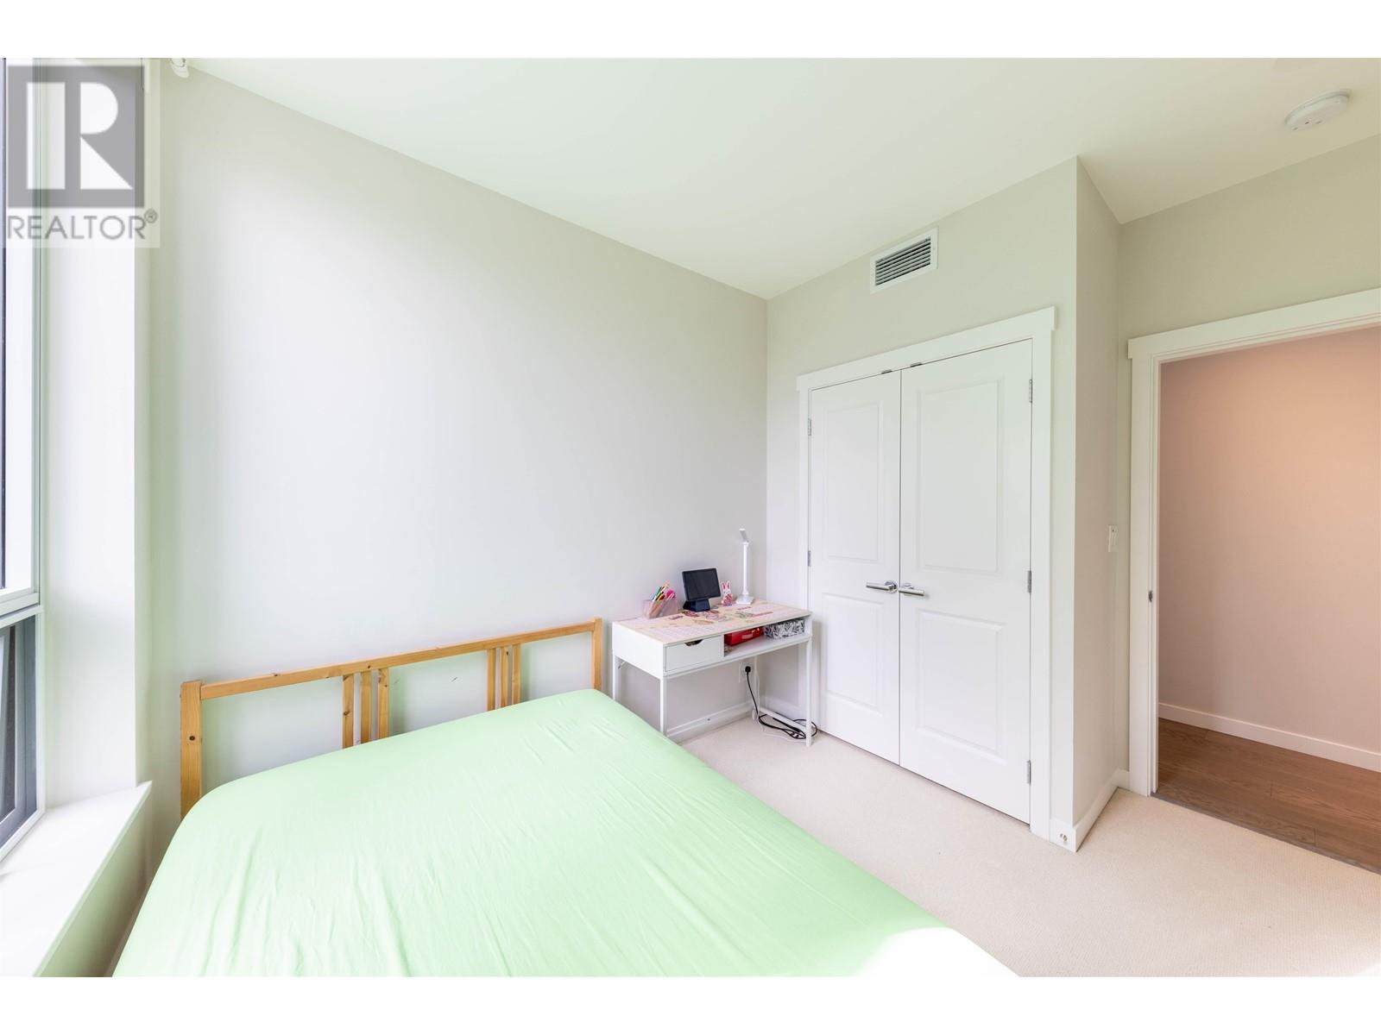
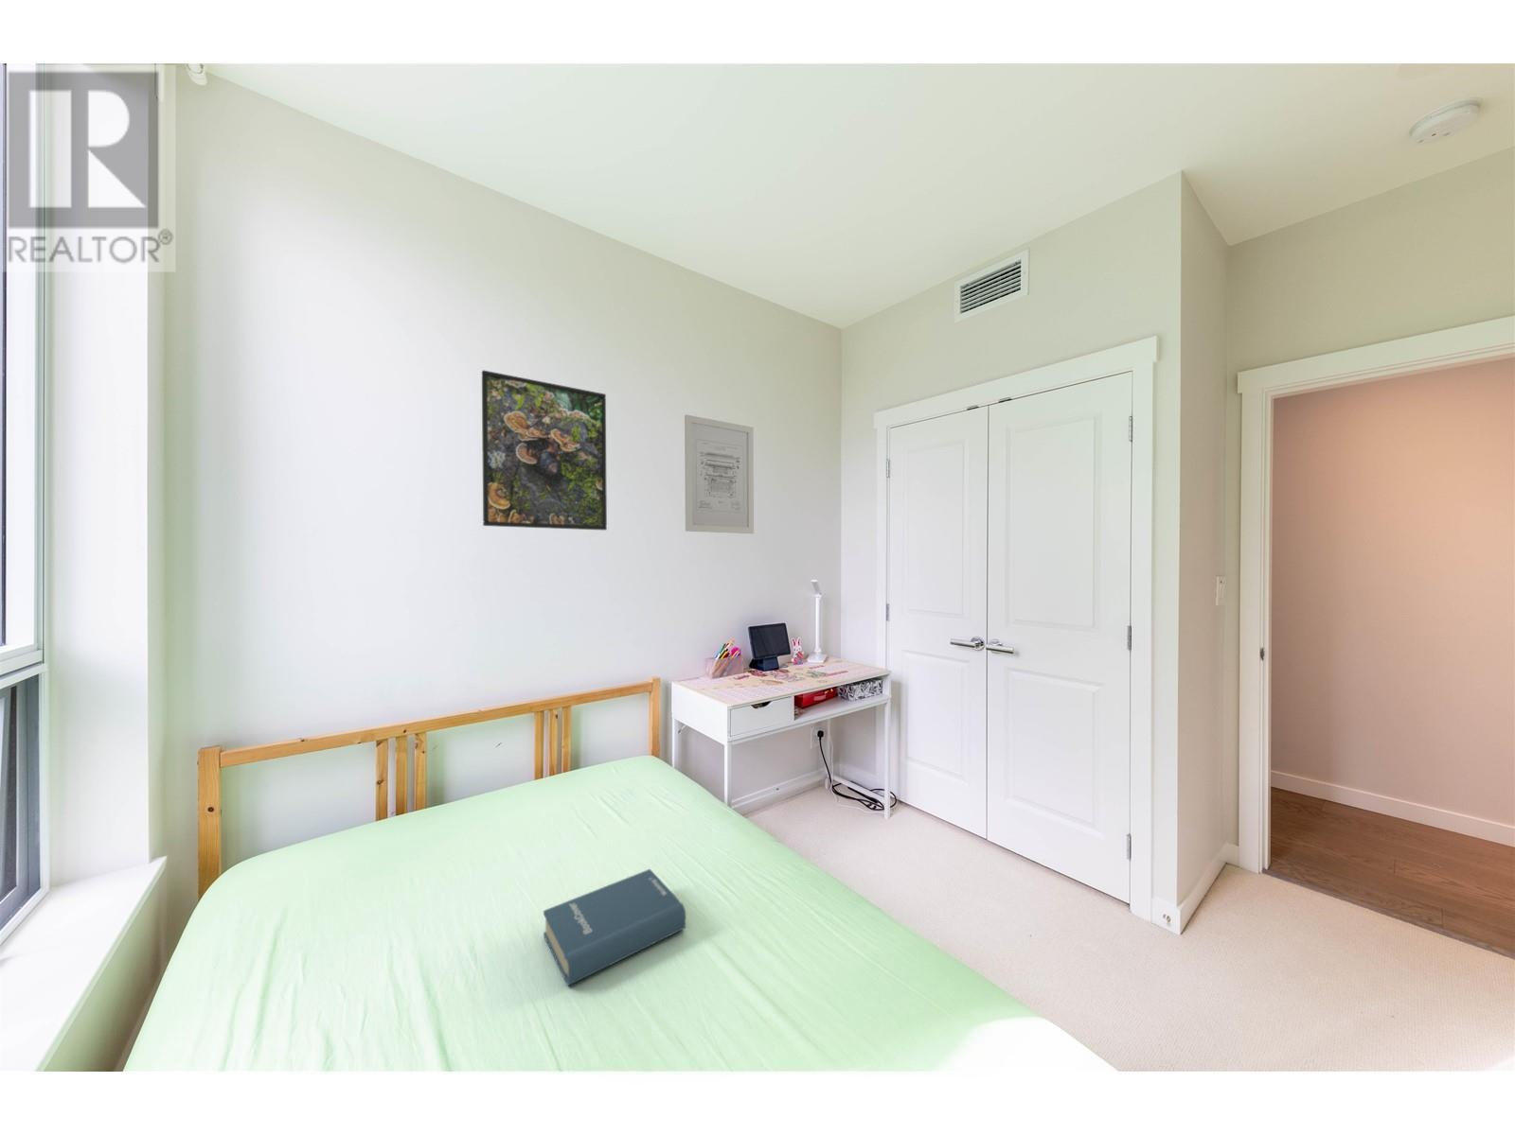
+ hardback book [543,868,686,987]
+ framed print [481,368,608,532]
+ wall art [684,414,755,534]
